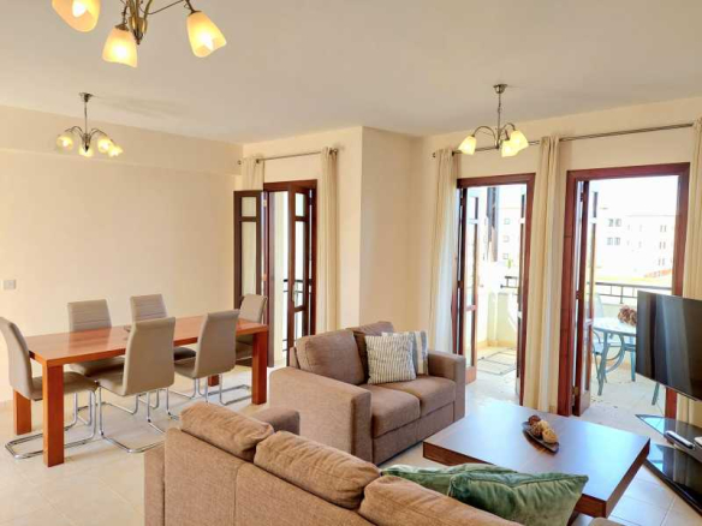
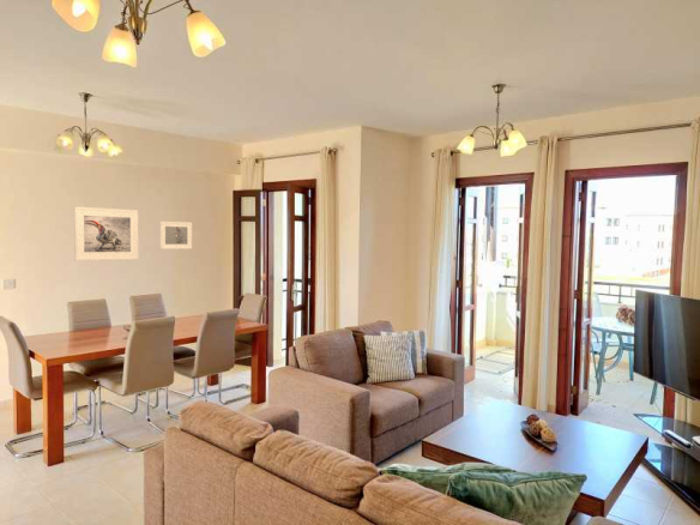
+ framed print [158,221,193,251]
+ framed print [73,206,139,261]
